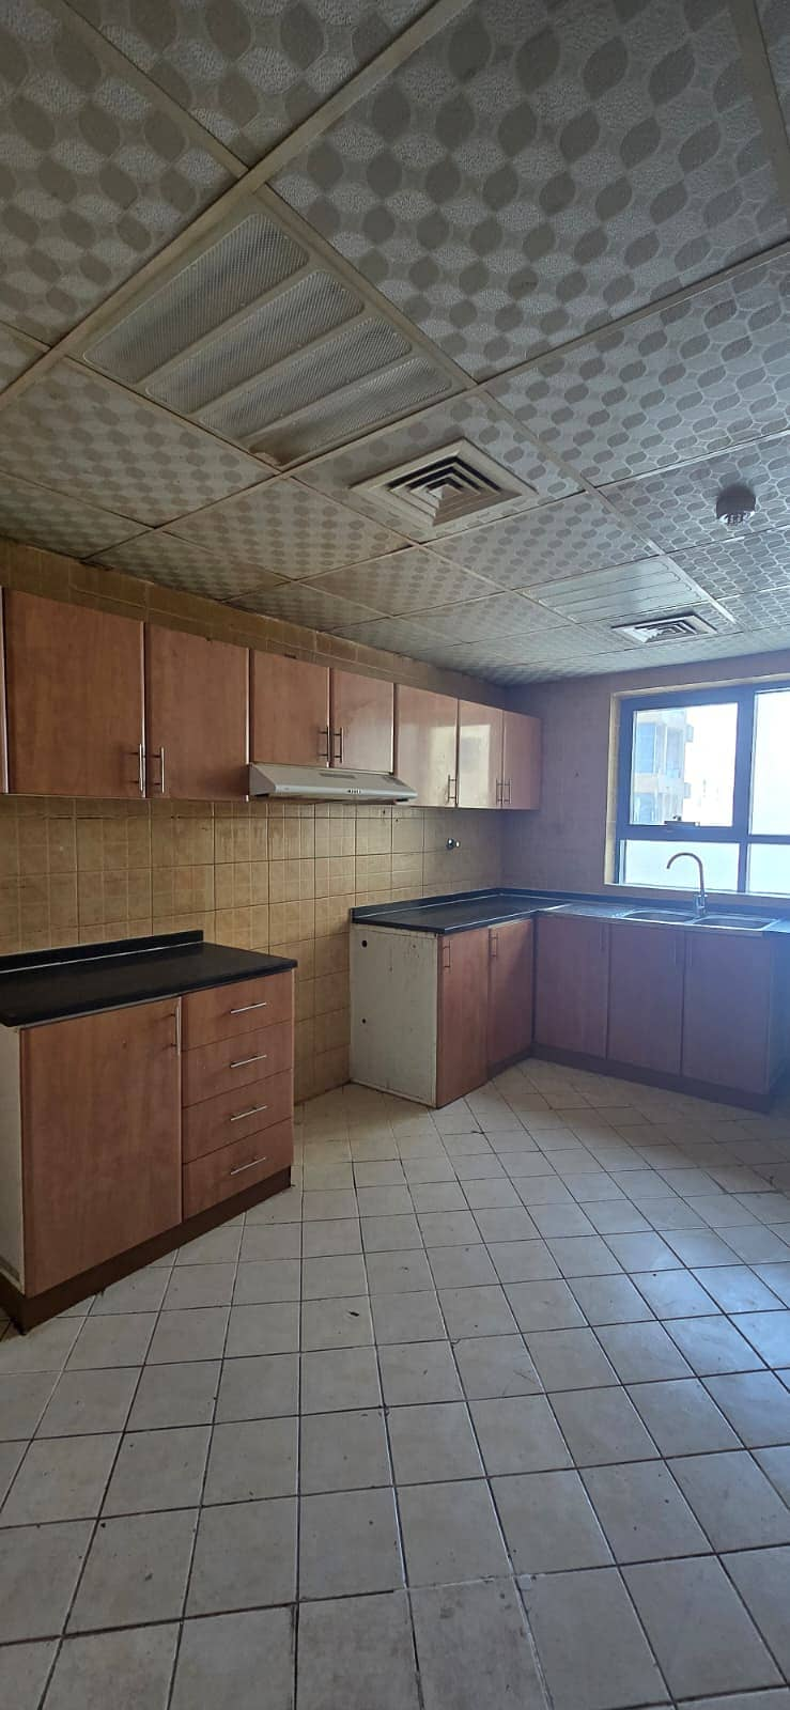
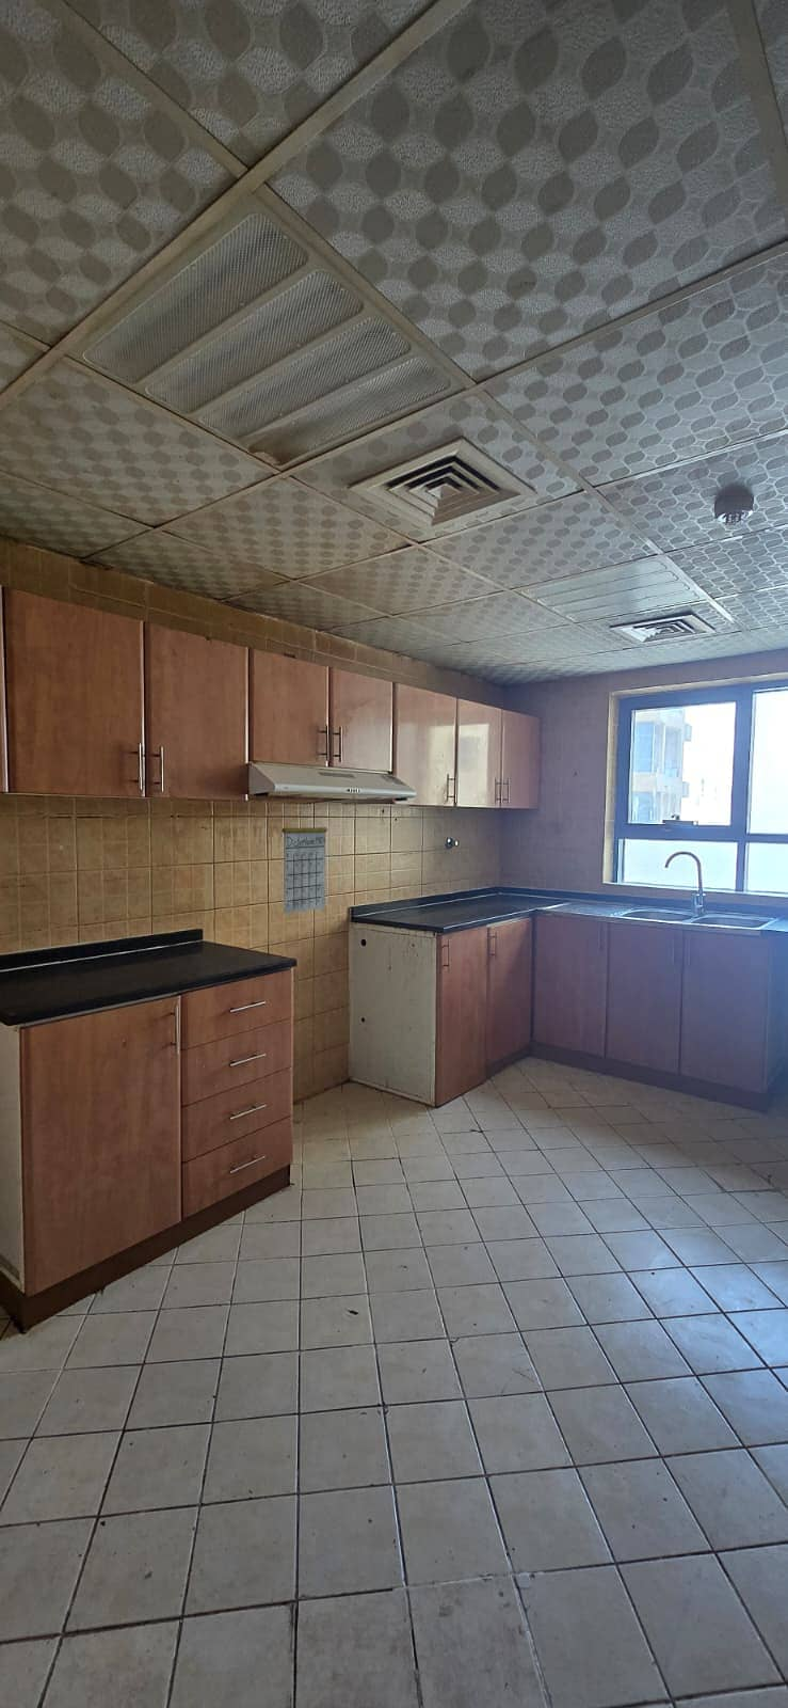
+ calendar [282,807,329,915]
